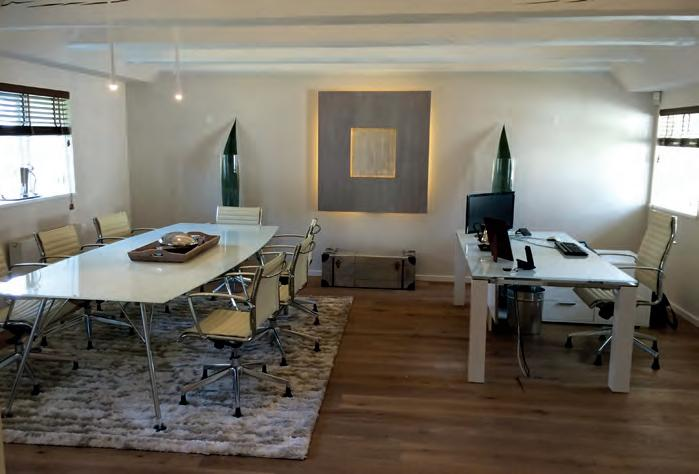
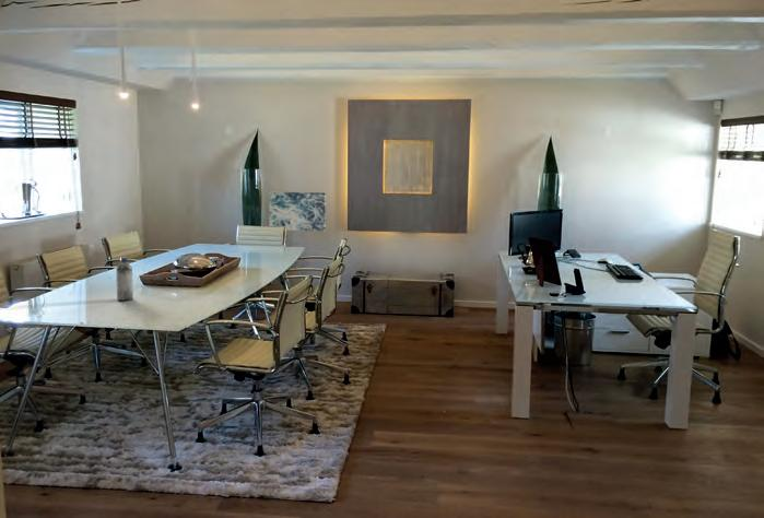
+ wall art [268,190,327,232]
+ water bottle [115,256,134,302]
